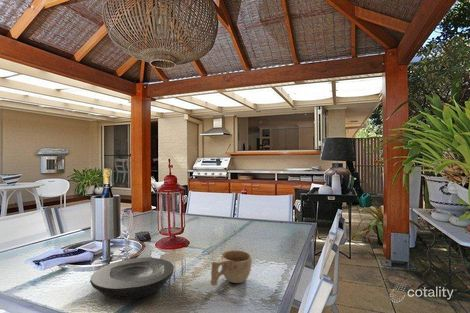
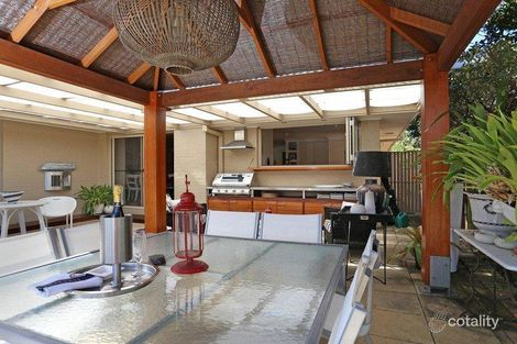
- cup [210,249,253,287]
- plate [89,257,175,300]
